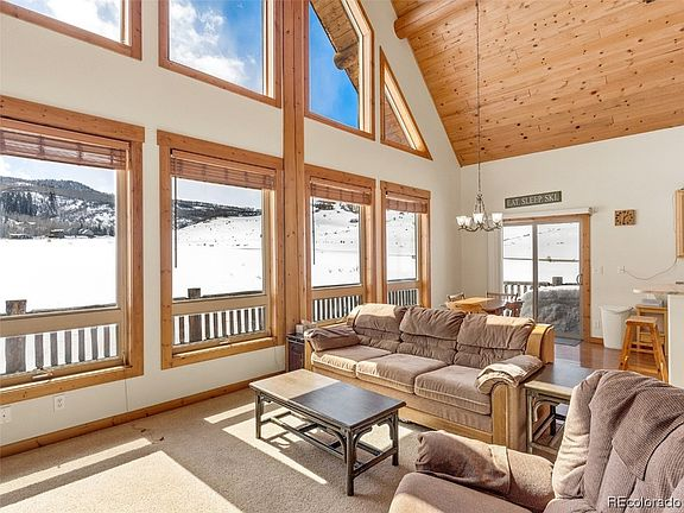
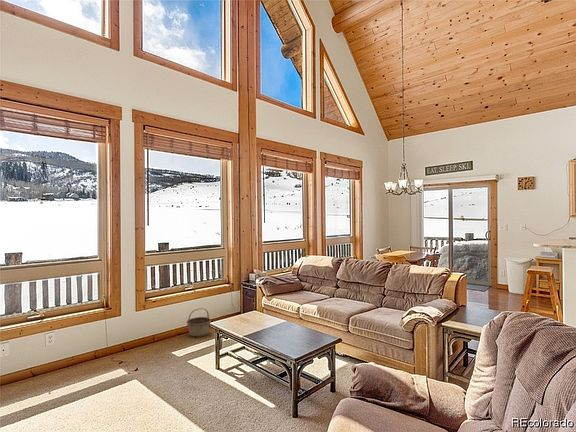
+ basket [186,307,212,338]
